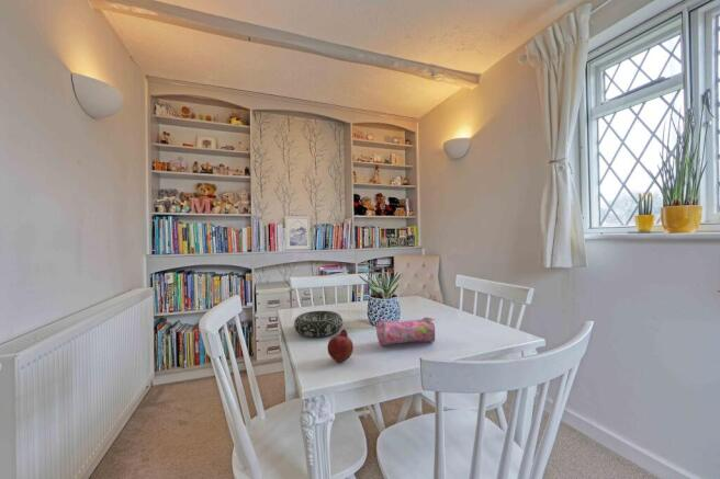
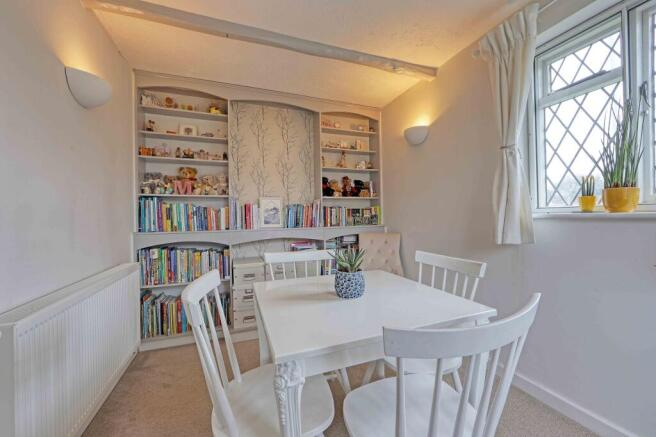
- fruit [326,329,355,363]
- pencil case [375,316,436,346]
- decorative bowl [293,310,344,338]
